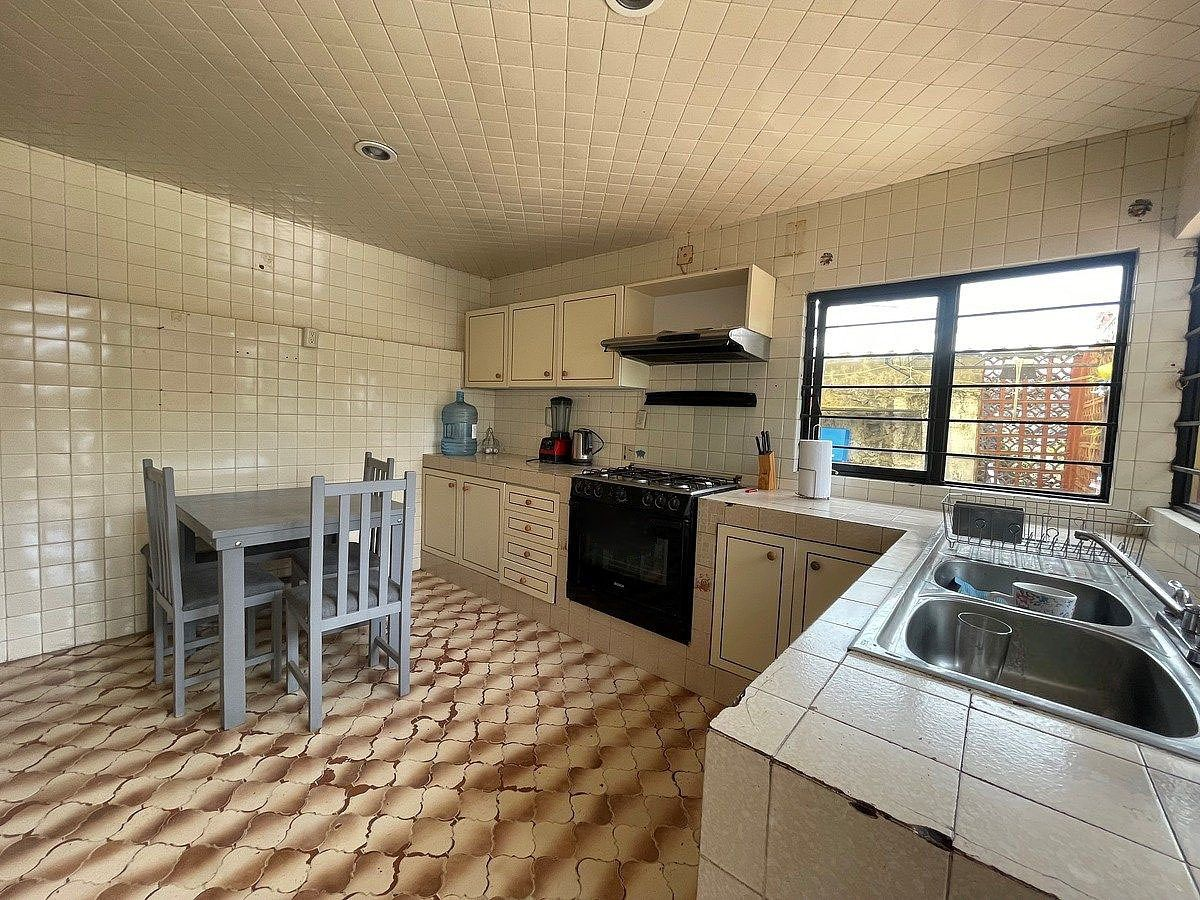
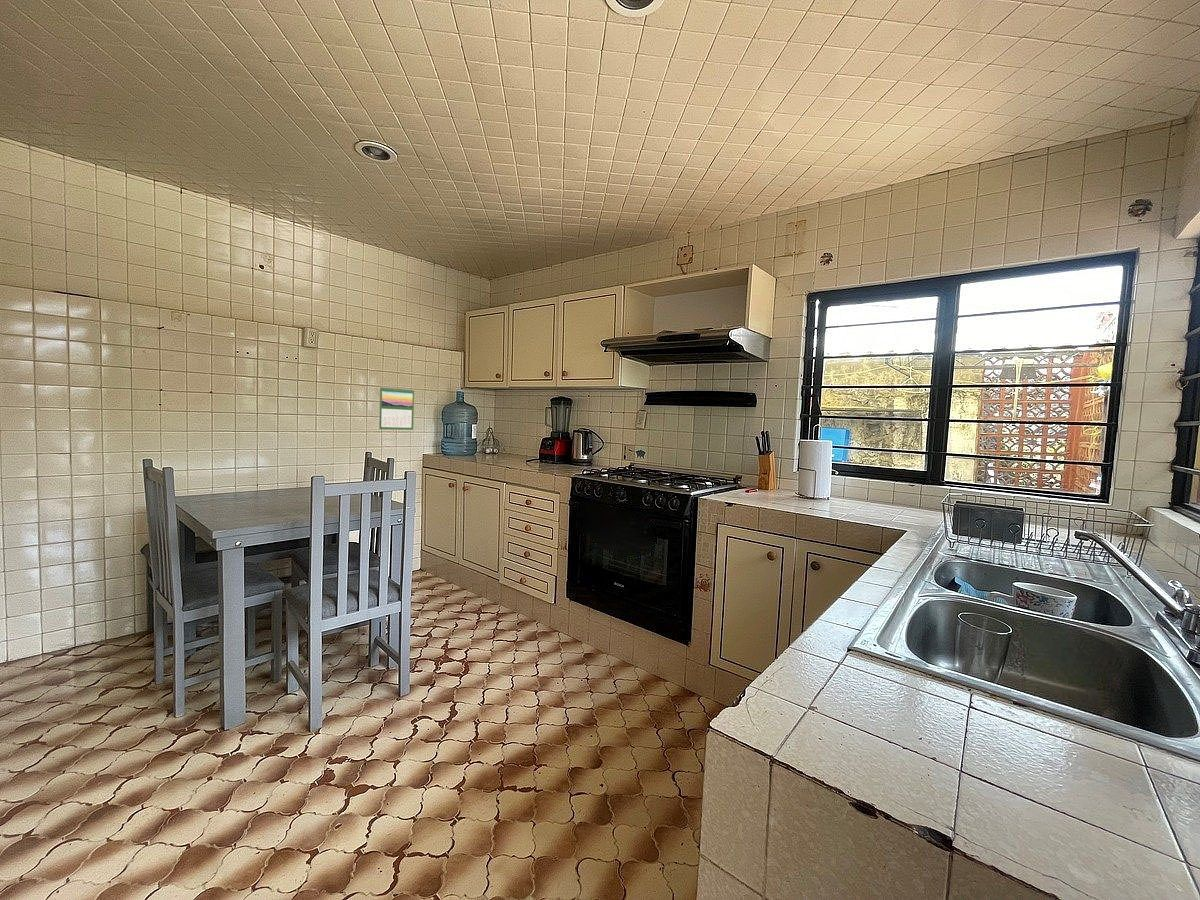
+ calendar [378,385,415,431]
